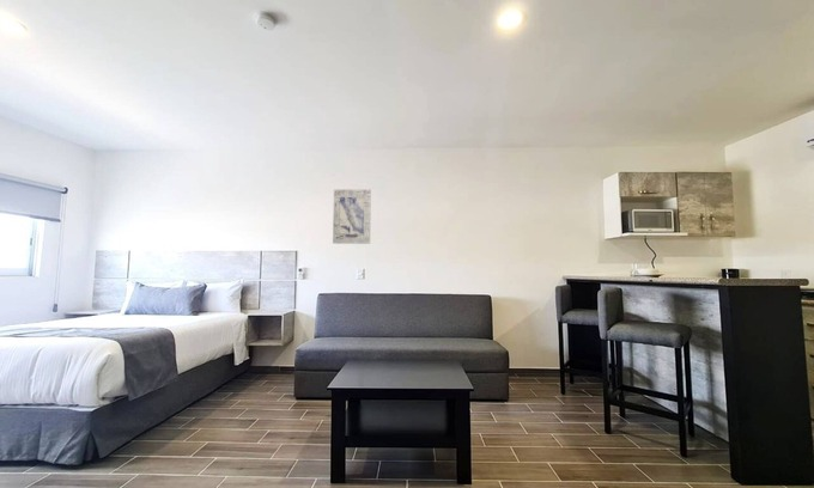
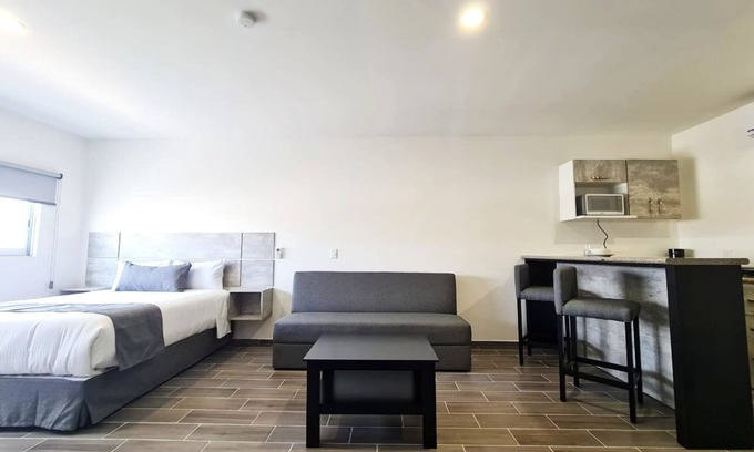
- wall art [332,188,372,245]
